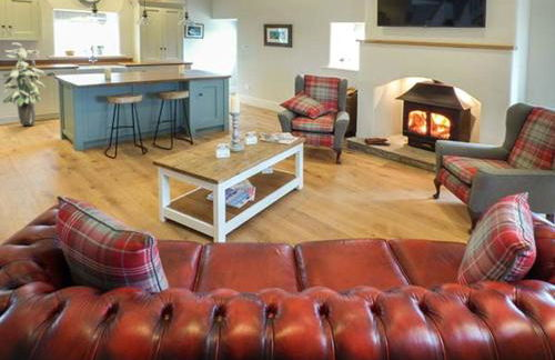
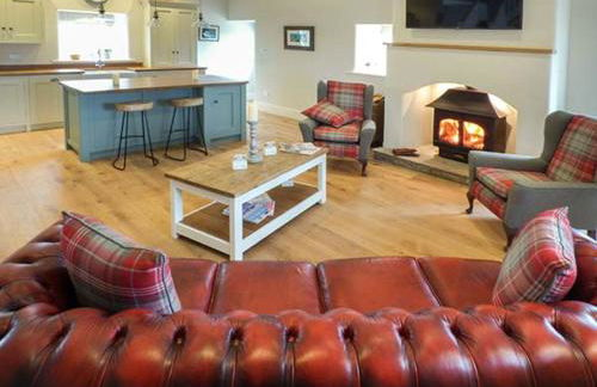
- indoor plant [0,41,47,127]
